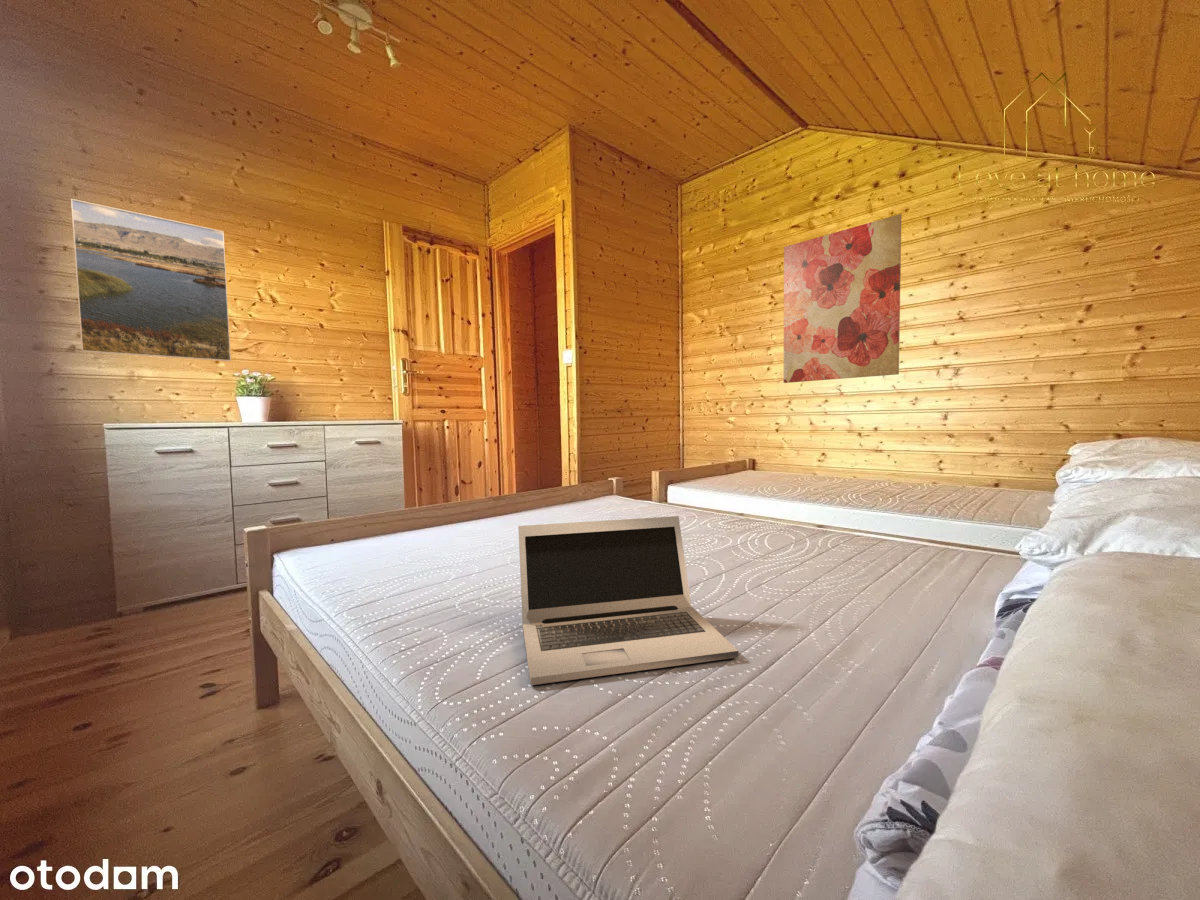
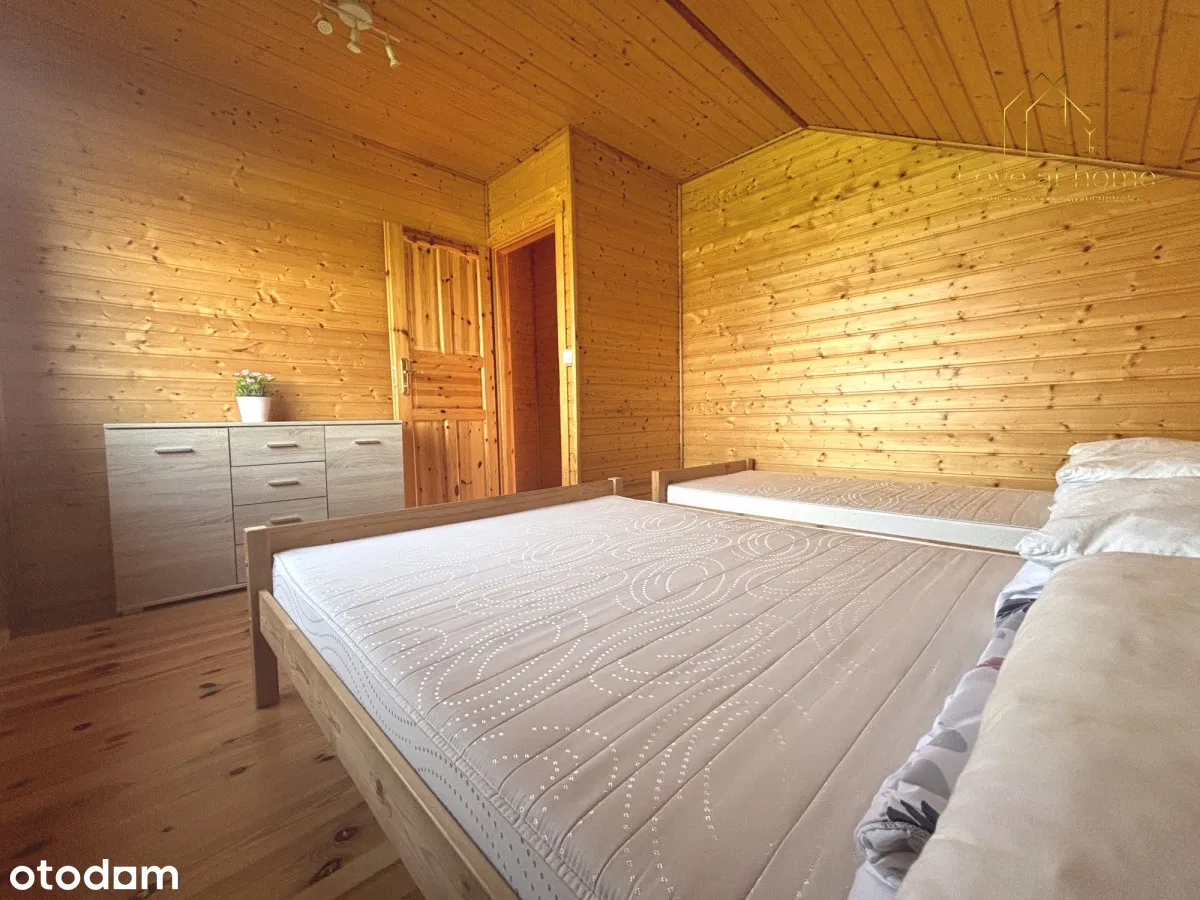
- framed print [70,198,232,362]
- wall art [783,213,903,384]
- laptop [517,515,739,686]
